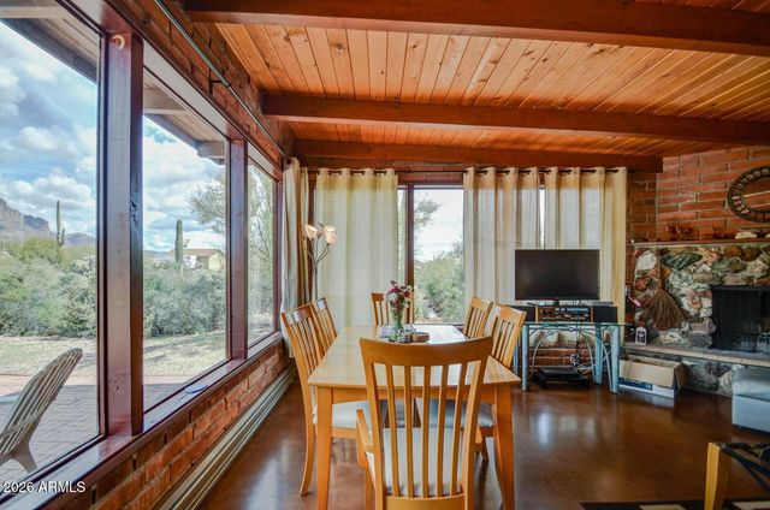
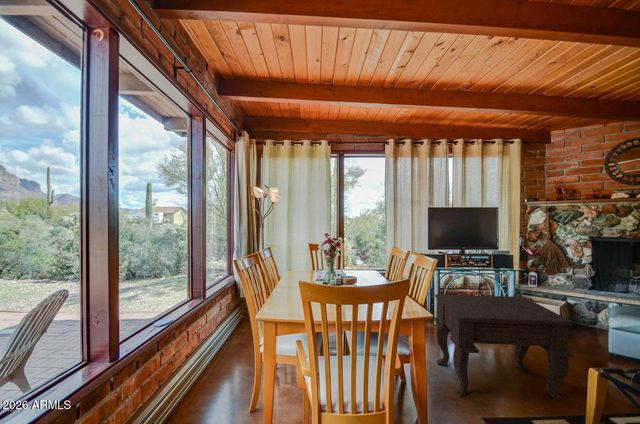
+ side table [433,293,575,402]
